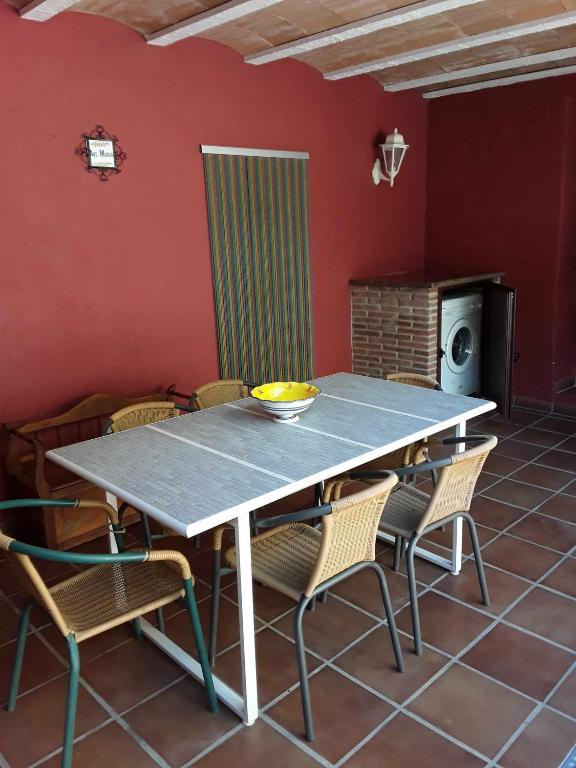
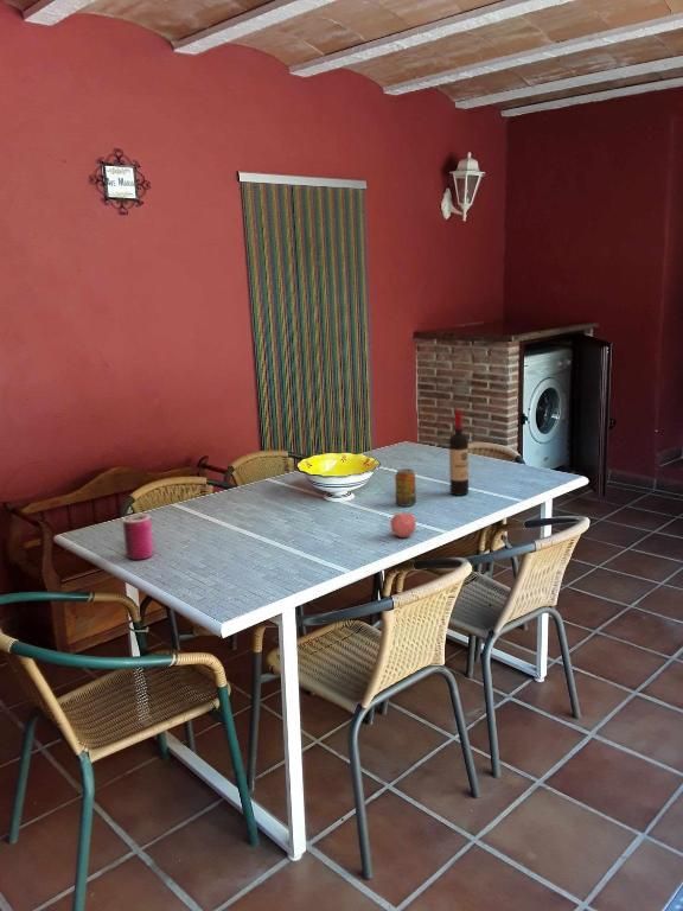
+ can [121,512,155,561]
+ apple [390,511,416,539]
+ beverage can [394,467,417,508]
+ wine bottle [448,409,470,497]
